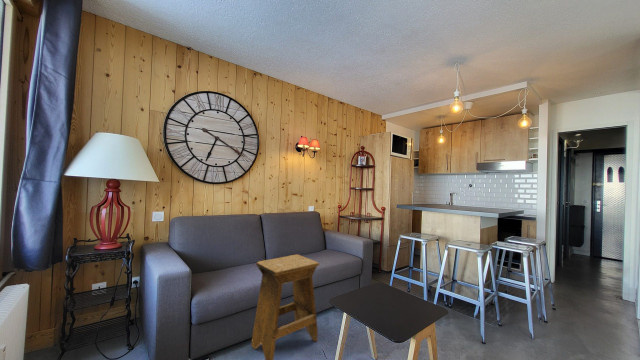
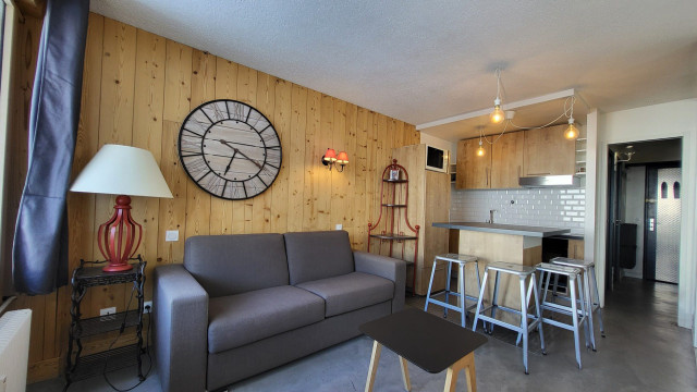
- stool [250,253,320,360]
